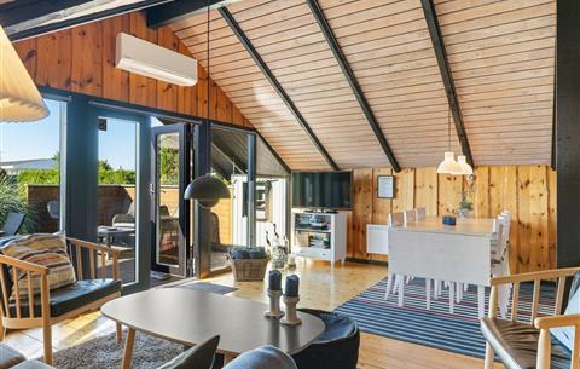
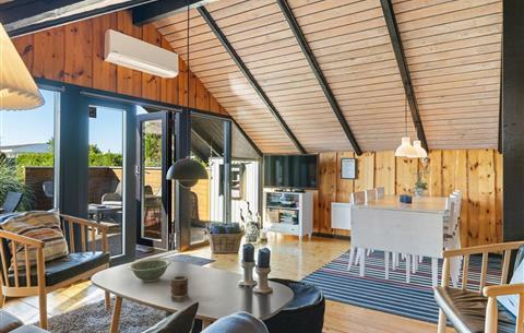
+ bowl [128,258,172,284]
+ mug [169,274,190,304]
